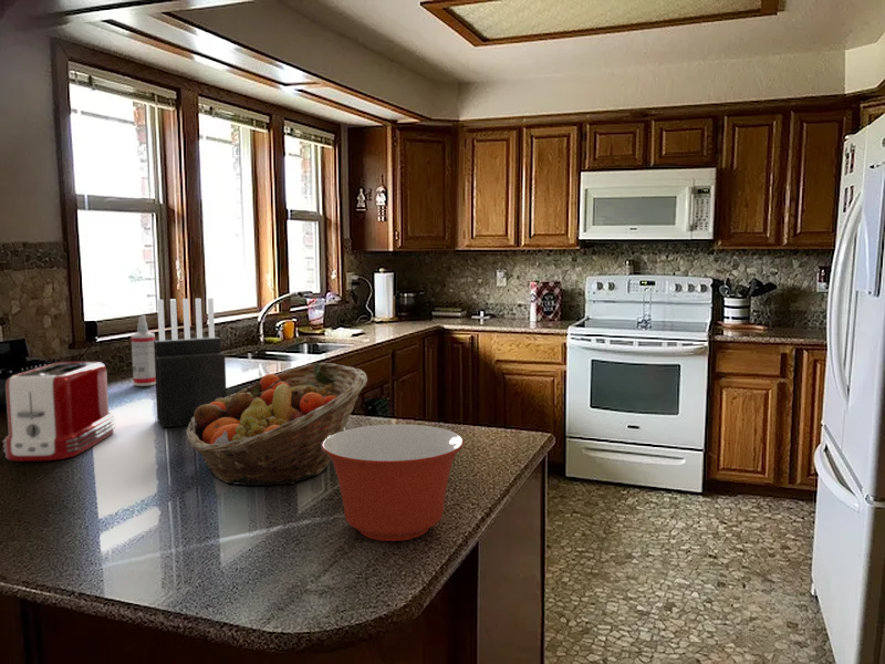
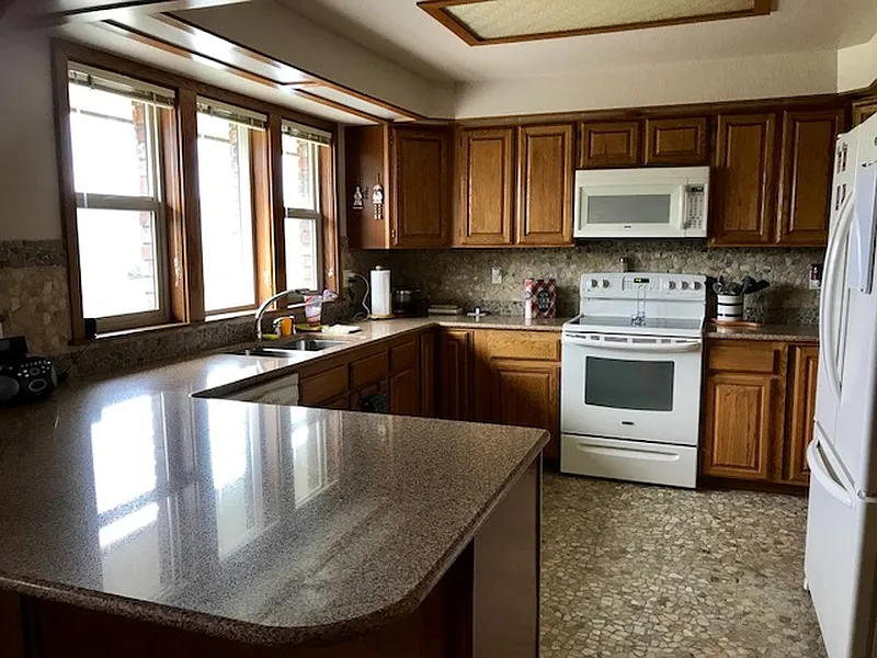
- fruit basket [185,362,368,487]
- toaster [2,361,116,463]
- knife block [154,297,228,428]
- spray bottle [131,314,156,387]
- mixing bowl [322,424,465,542]
